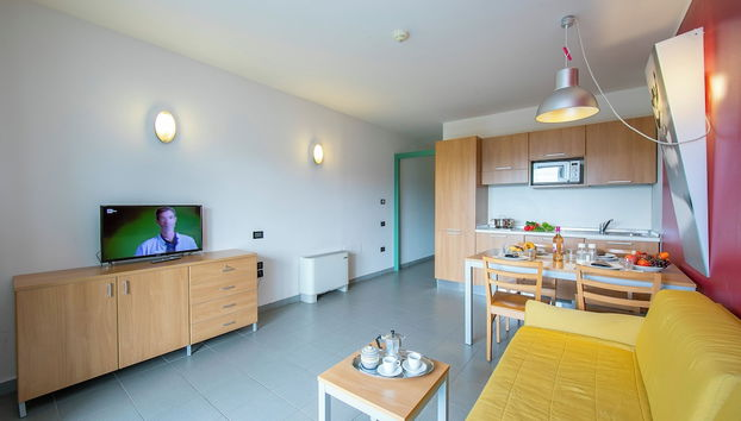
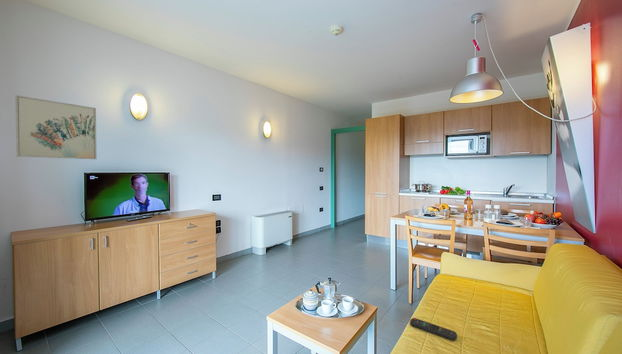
+ remote control [409,317,458,342]
+ wall art [15,94,98,160]
